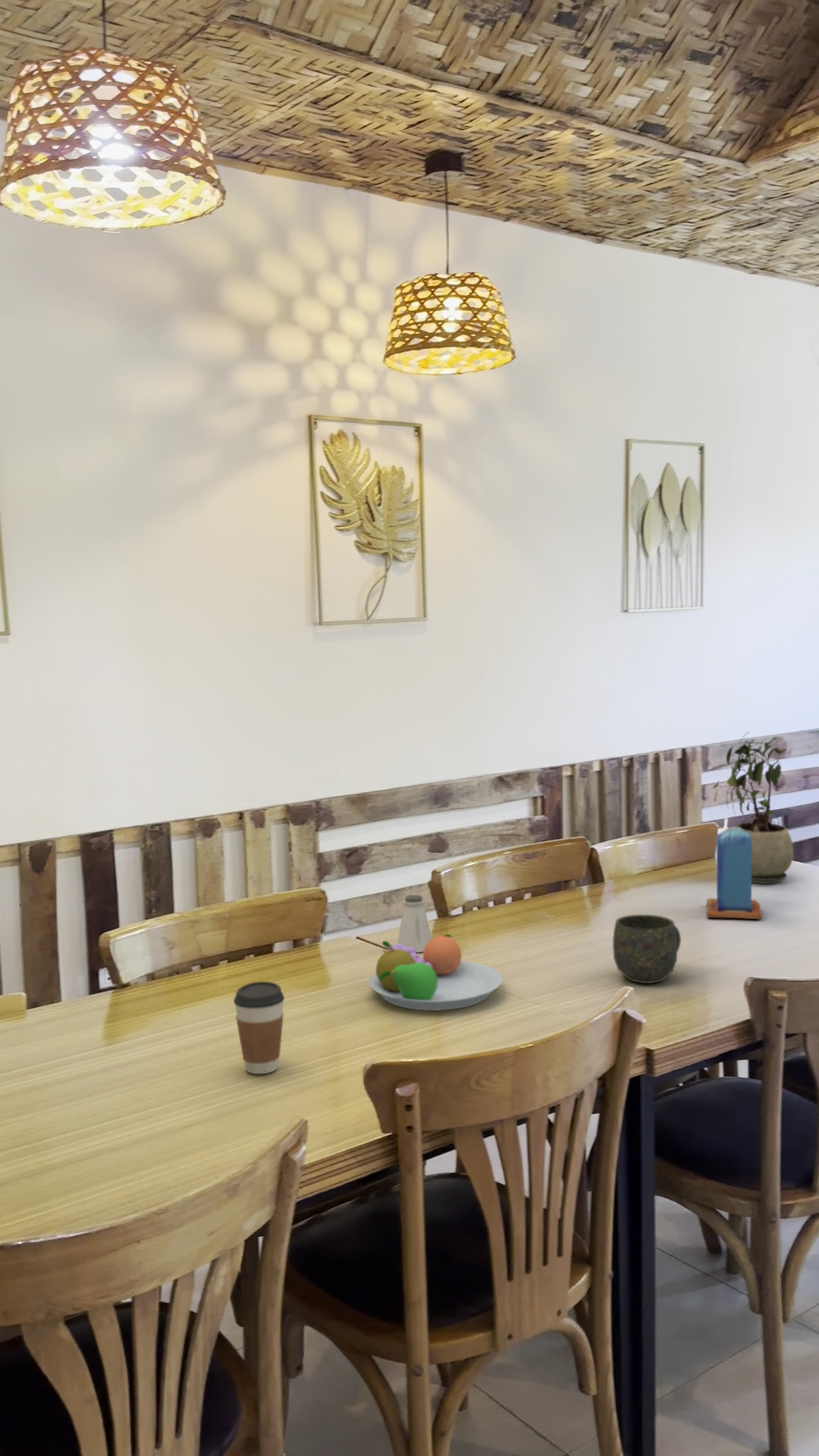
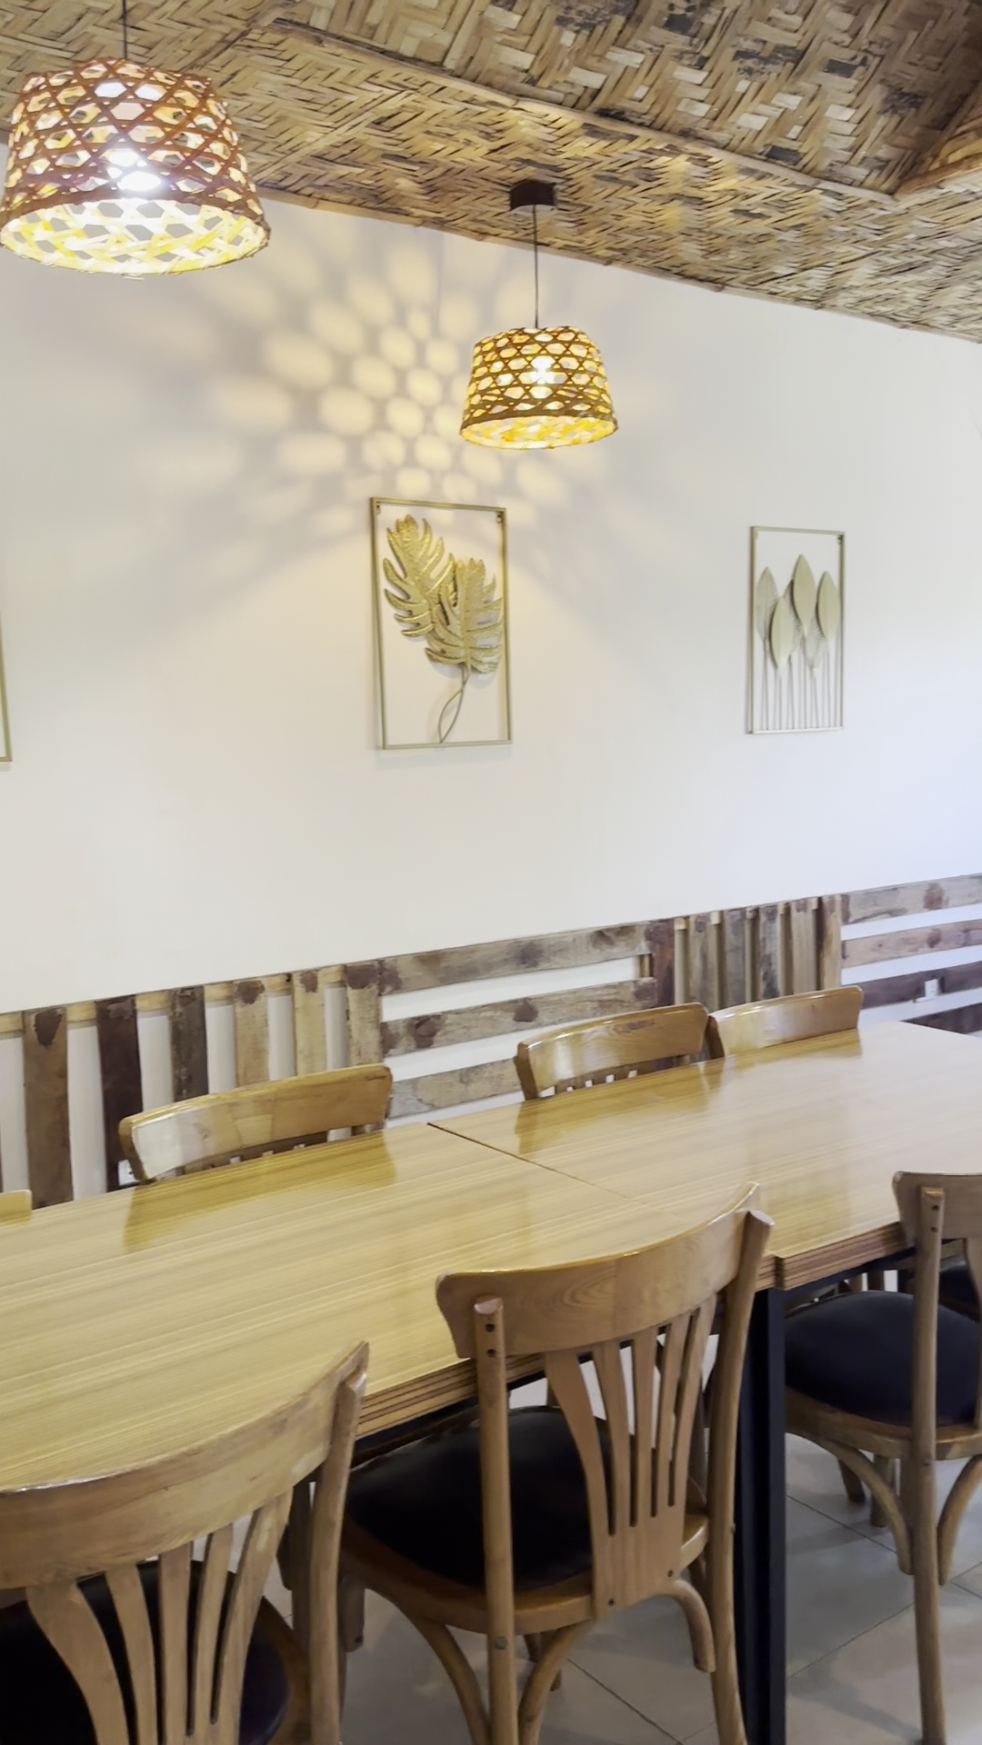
- mug [612,914,682,984]
- coffee cup [233,981,285,1075]
- potted plant [712,731,794,884]
- fruit bowl [368,934,503,1011]
- candle [705,817,763,920]
- saltshaker [397,894,432,953]
